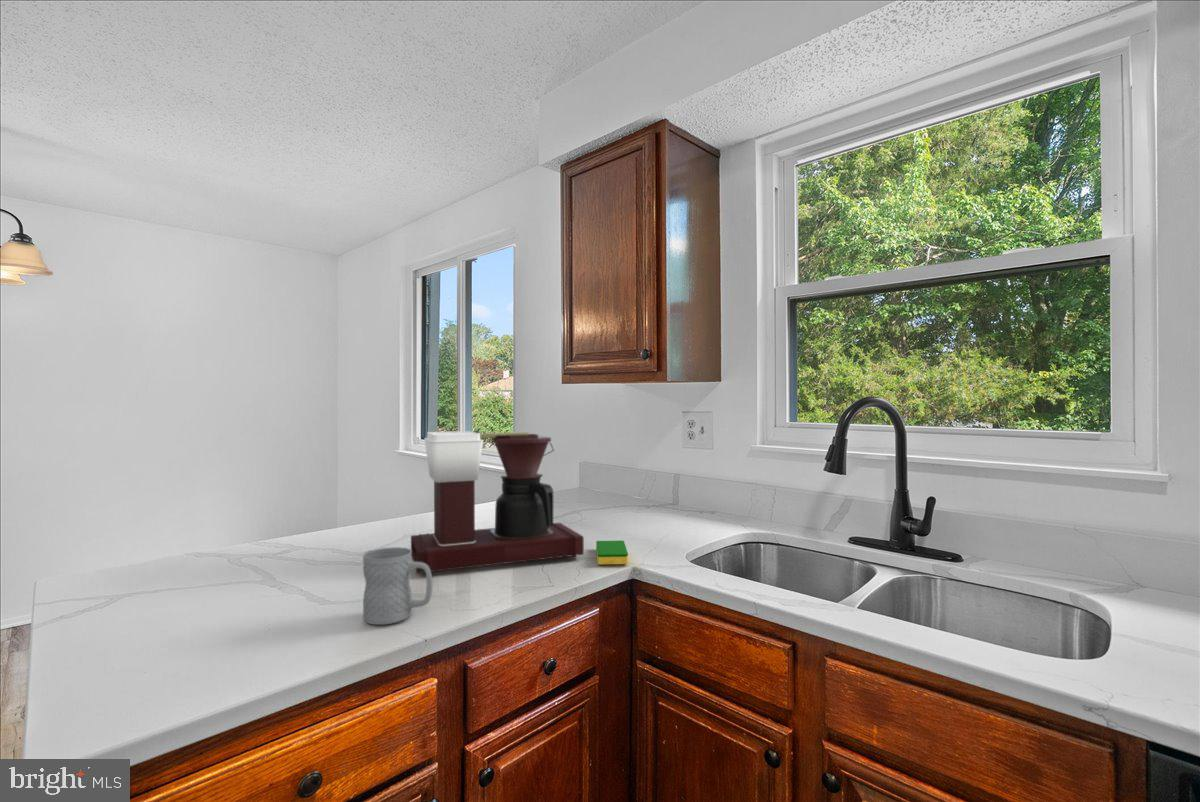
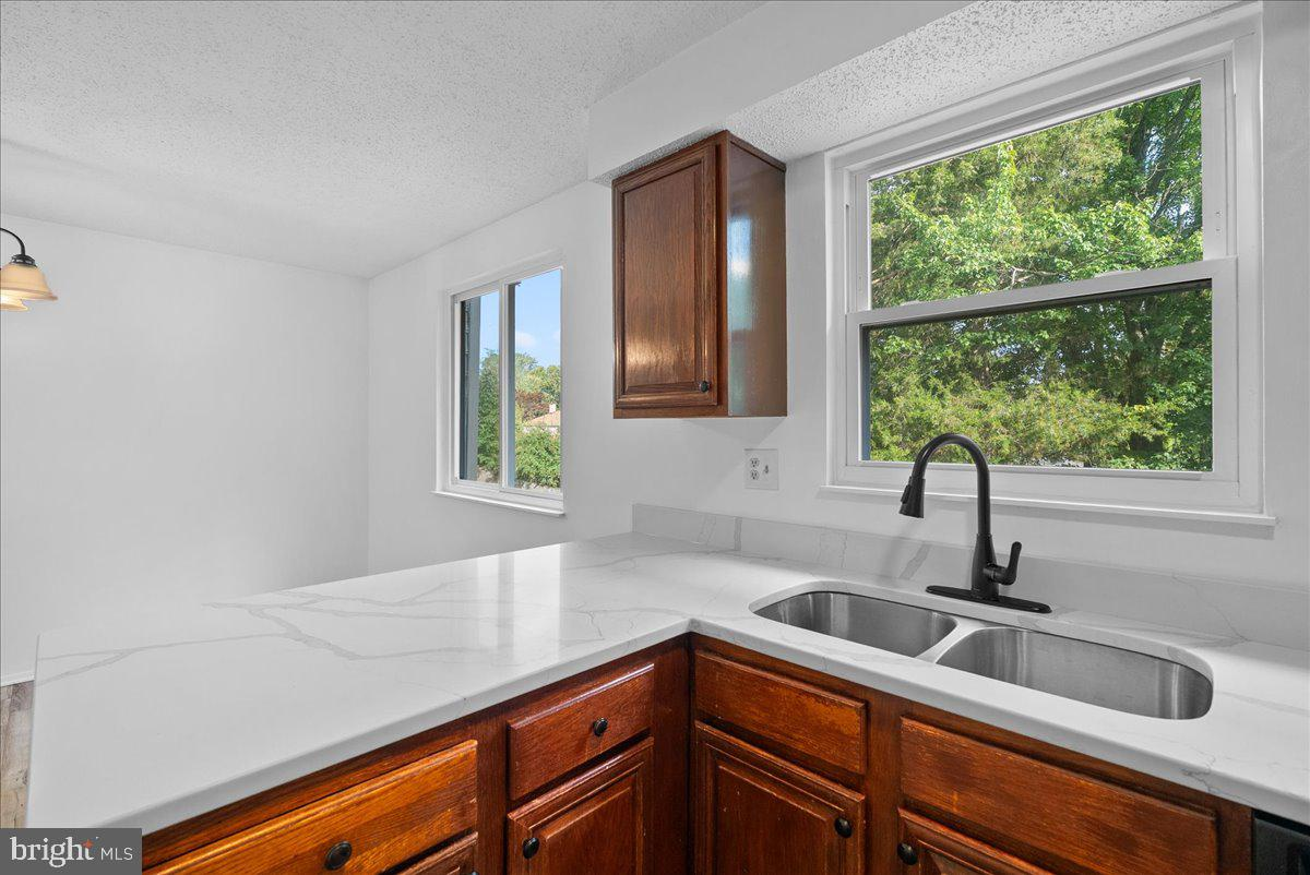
- mug [362,546,433,626]
- coffee maker [410,430,585,574]
- dish sponge [595,540,629,566]
